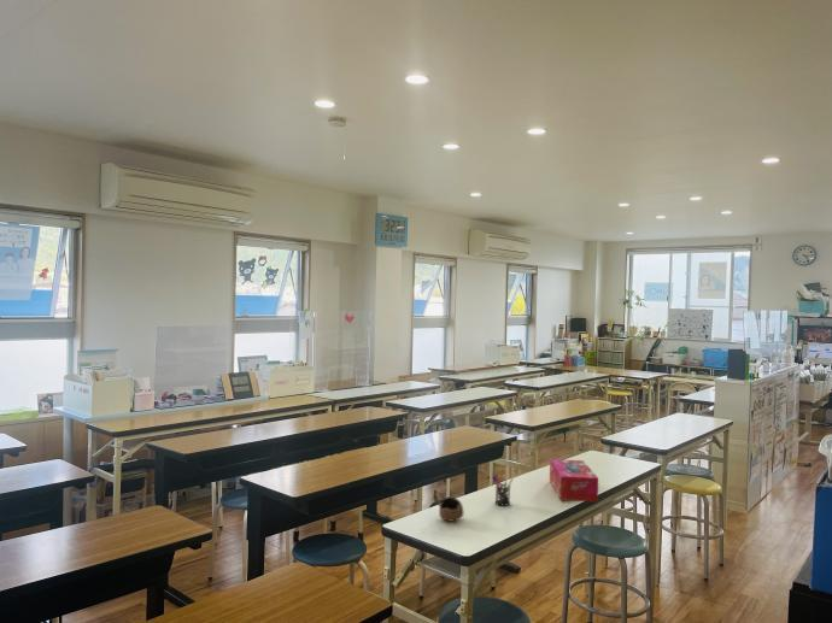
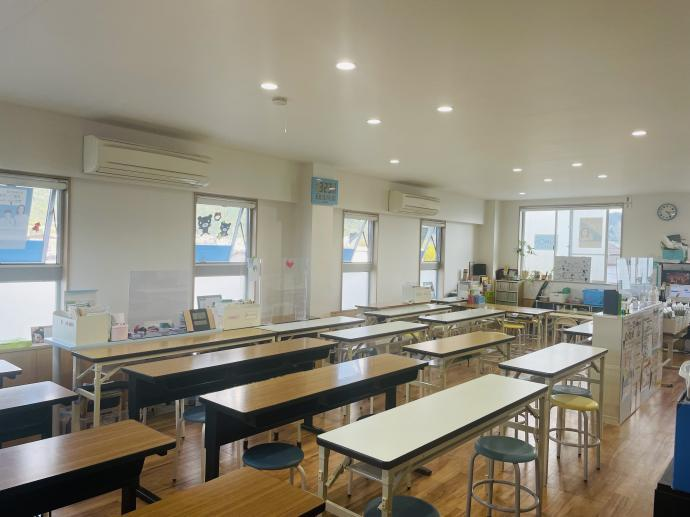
- pen holder [491,472,515,507]
- cup [432,490,464,523]
- tissue box [549,458,599,504]
